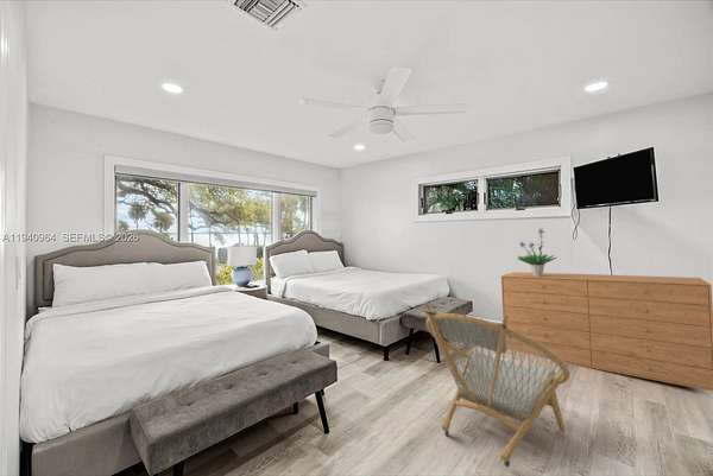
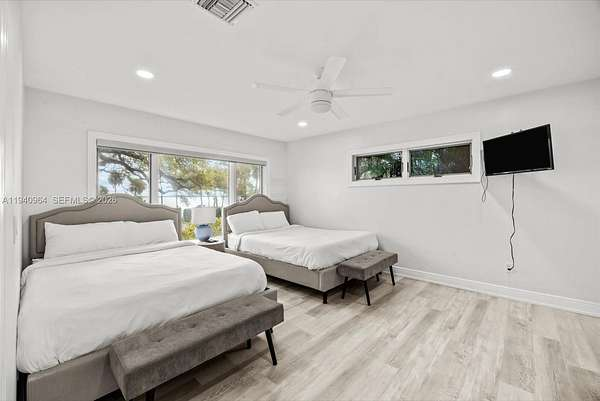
- armchair [423,302,570,469]
- potted plant [517,227,557,277]
- dresser [500,271,713,393]
